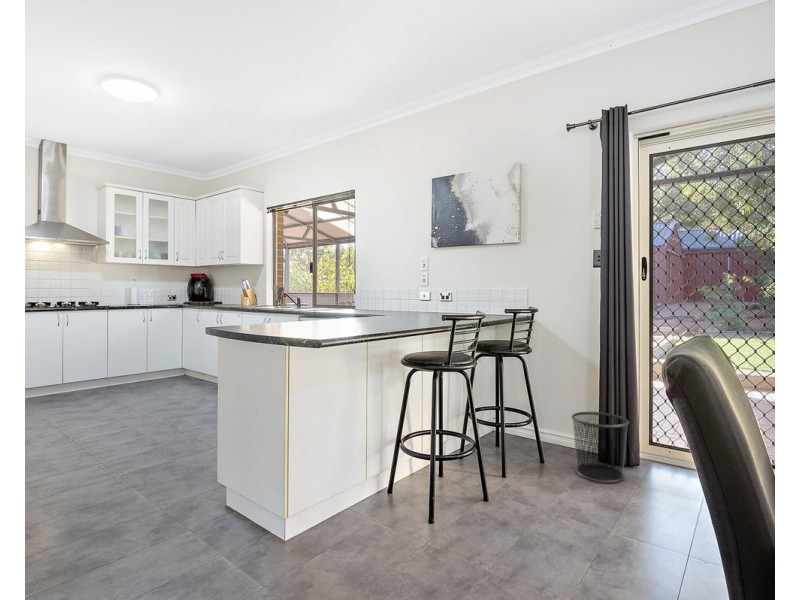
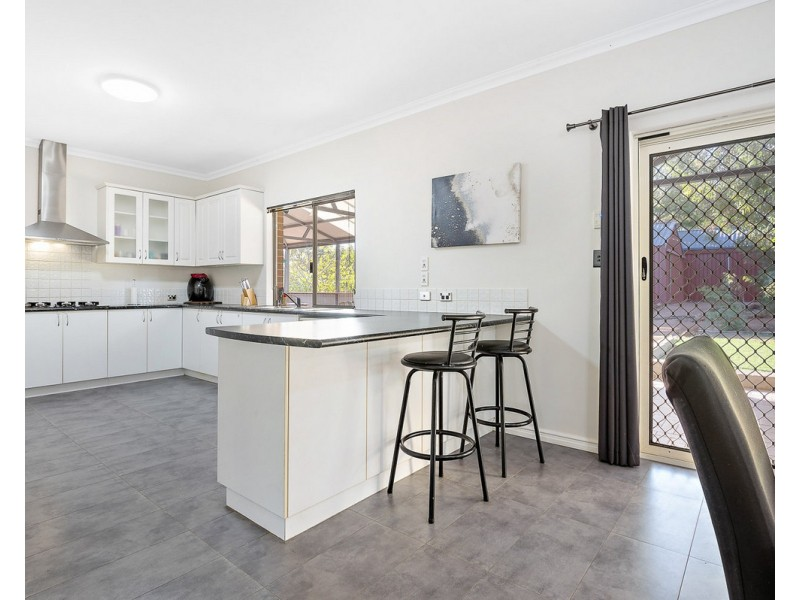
- waste bin [570,411,630,484]
